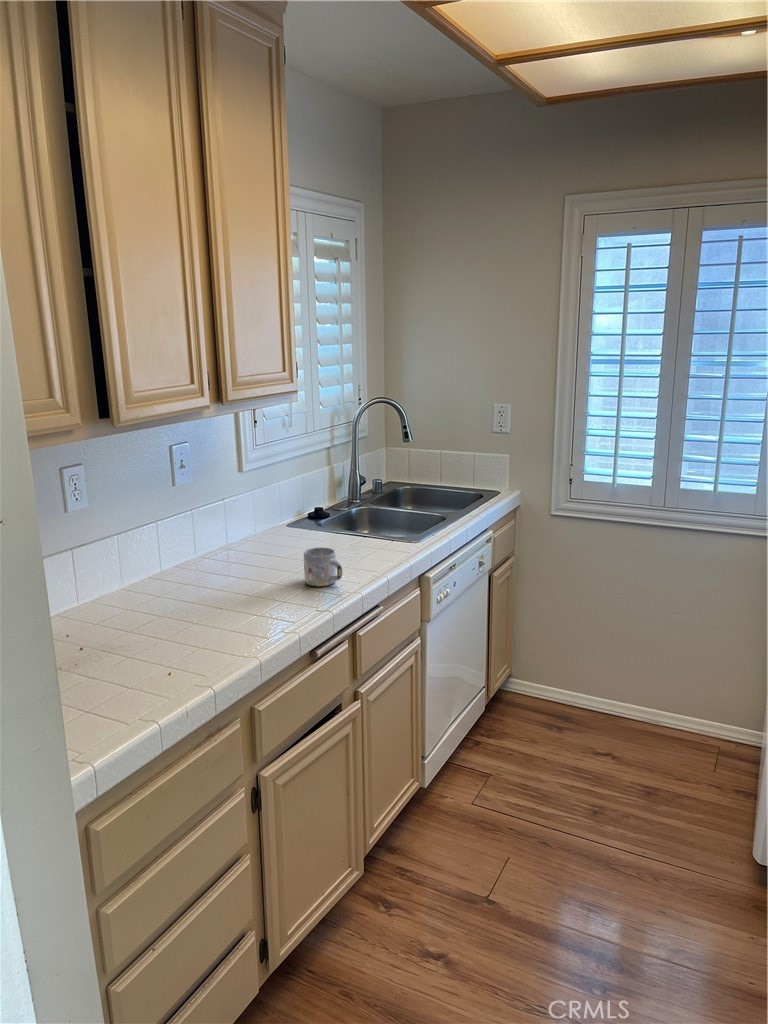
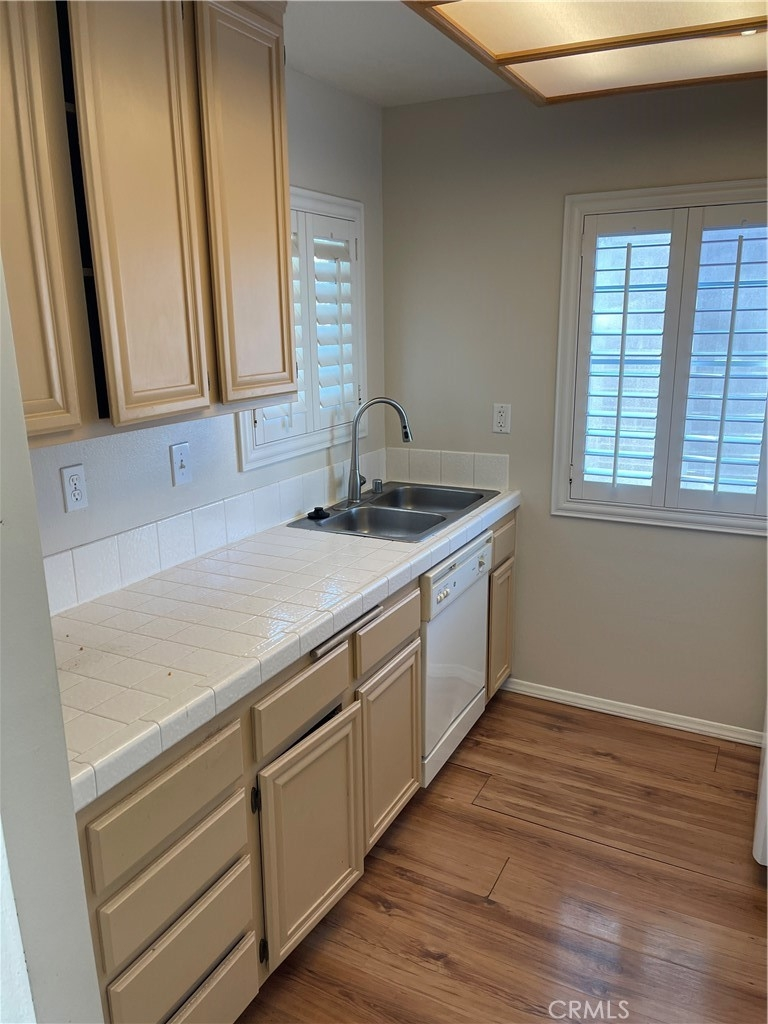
- mug [303,546,343,587]
